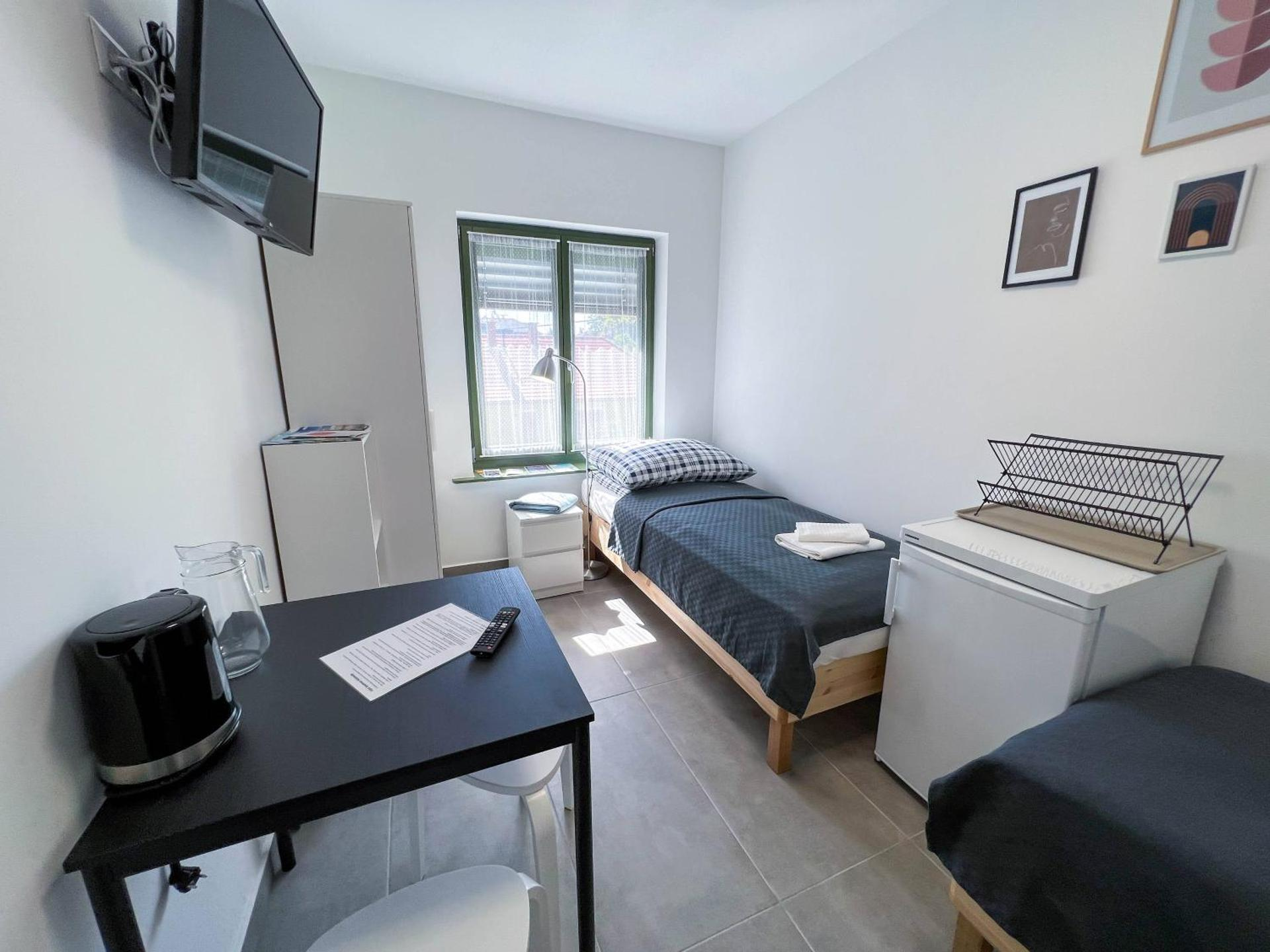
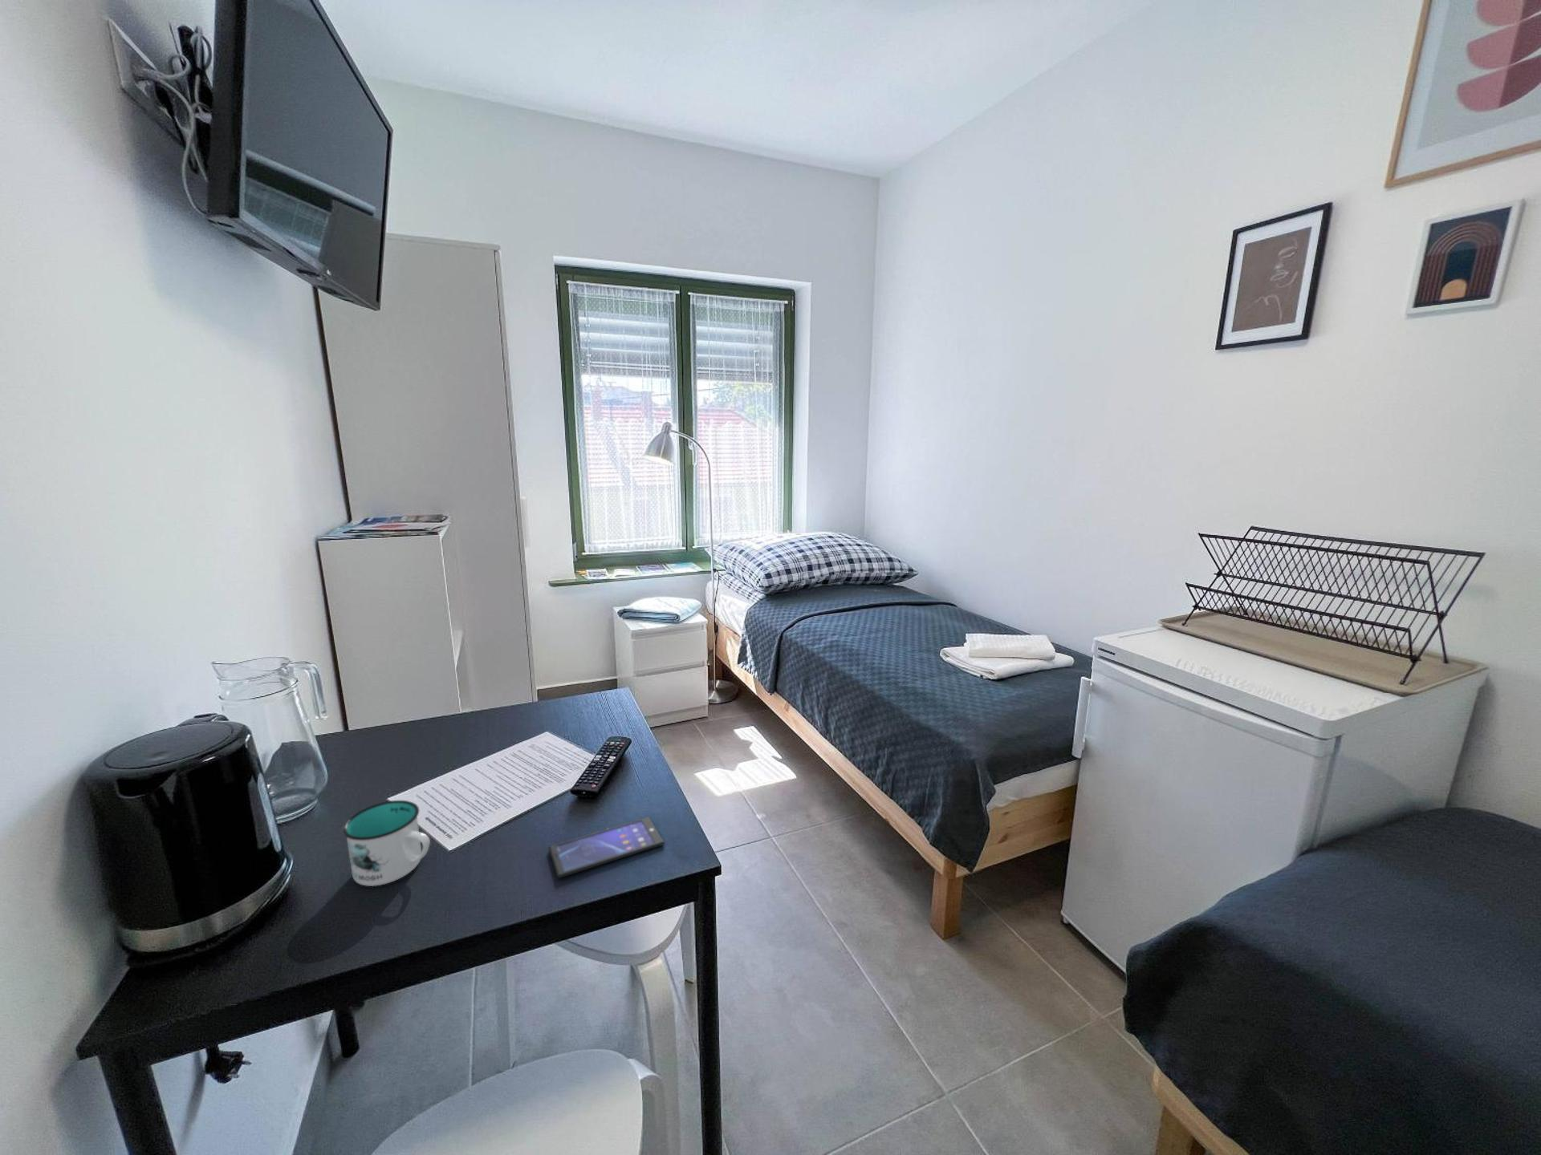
+ smartphone [547,817,665,880]
+ mug [342,800,431,887]
